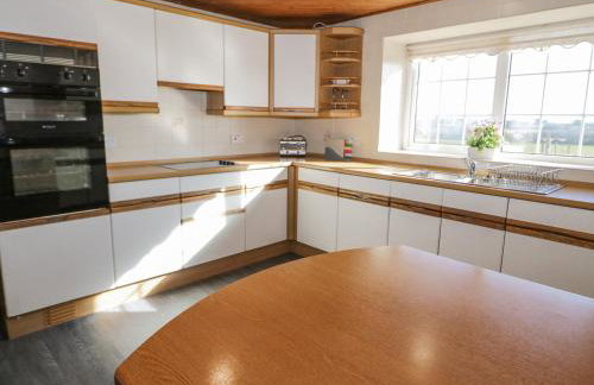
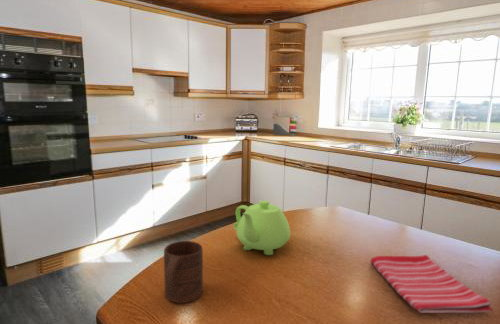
+ teapot [233,199,291,256]
+ dish towel [370,254,493,314]
+ cup [163,240,204,304]
